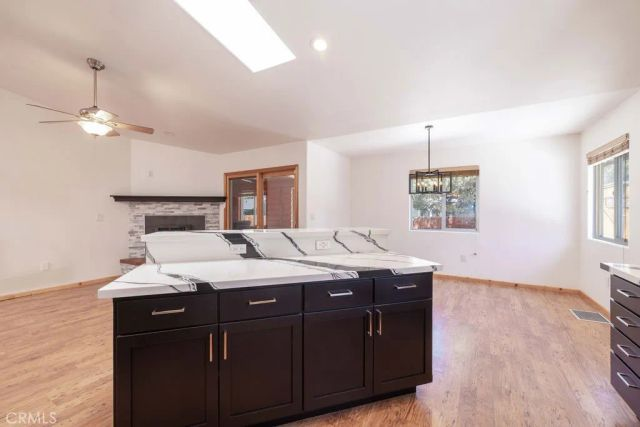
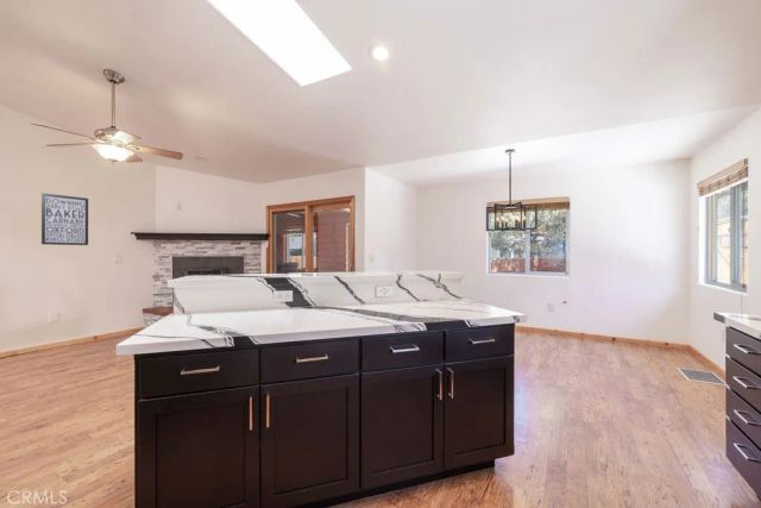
+ wall art [40,192,89,246]
